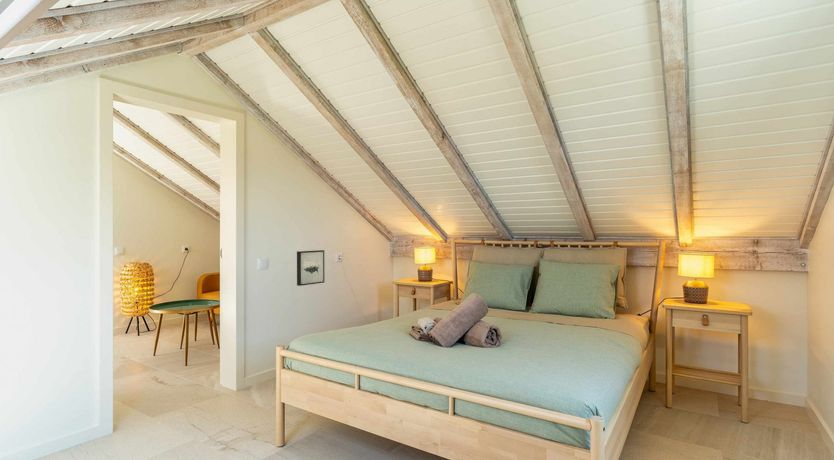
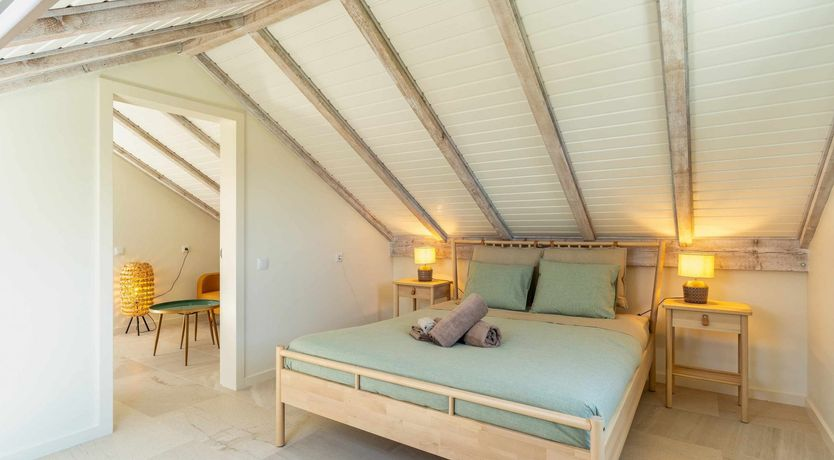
- wall art [296,249,325,287]
